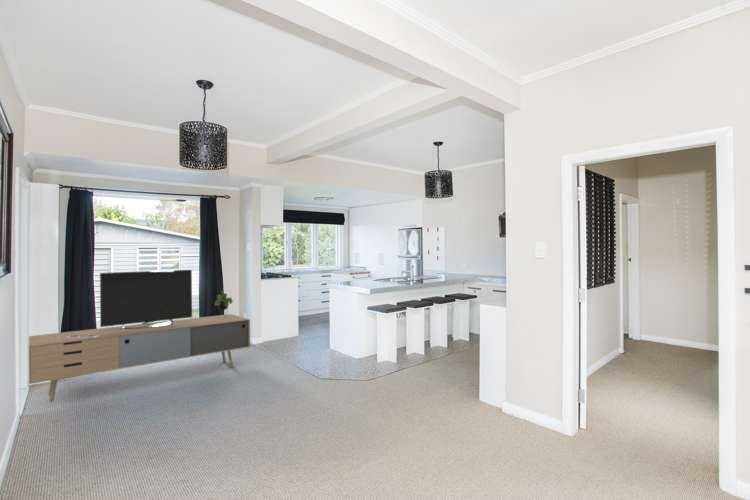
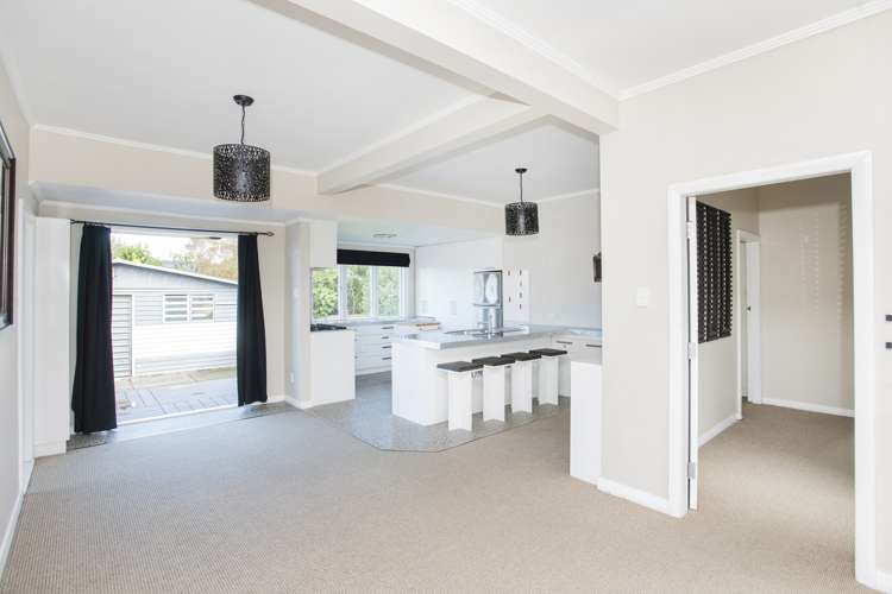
- media console [28,269,251,403]
